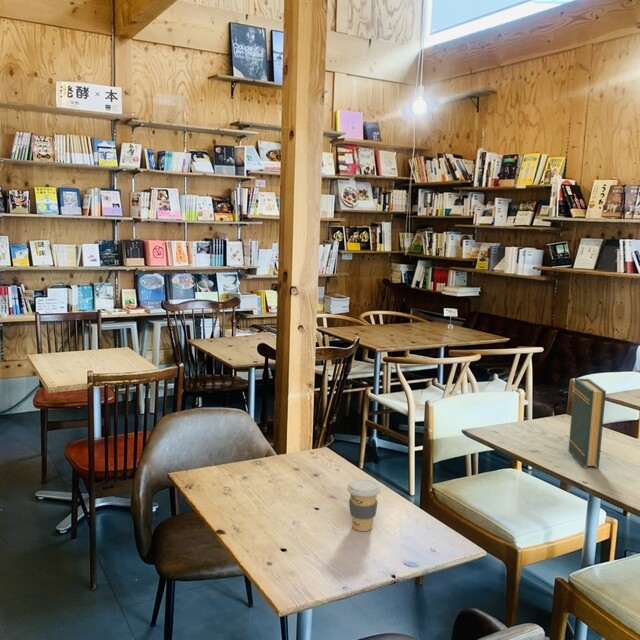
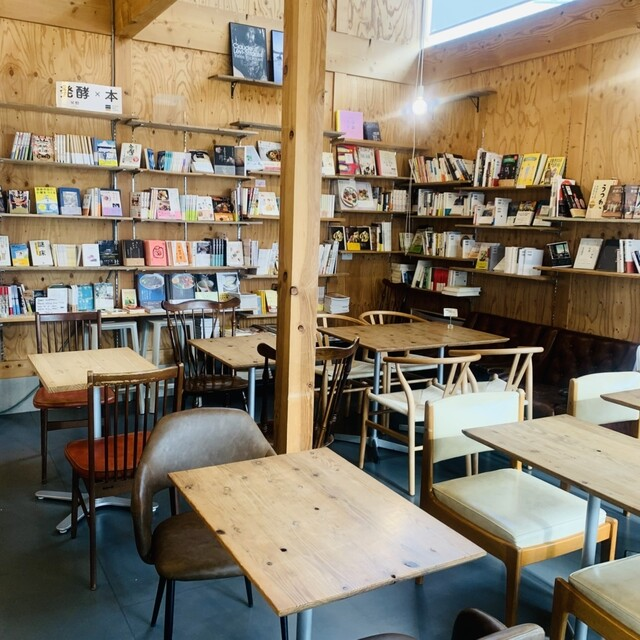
- book [567,377,607,469]
- coffee cup [346,478,382,532]
